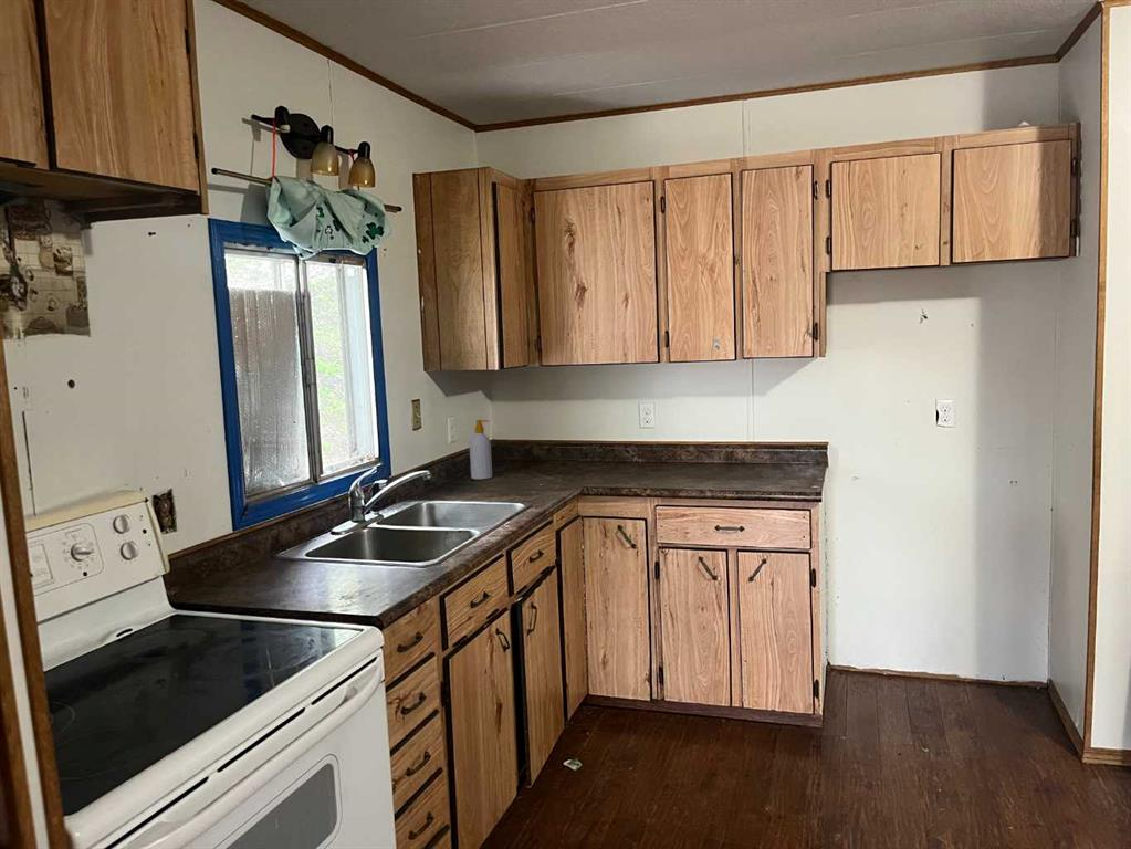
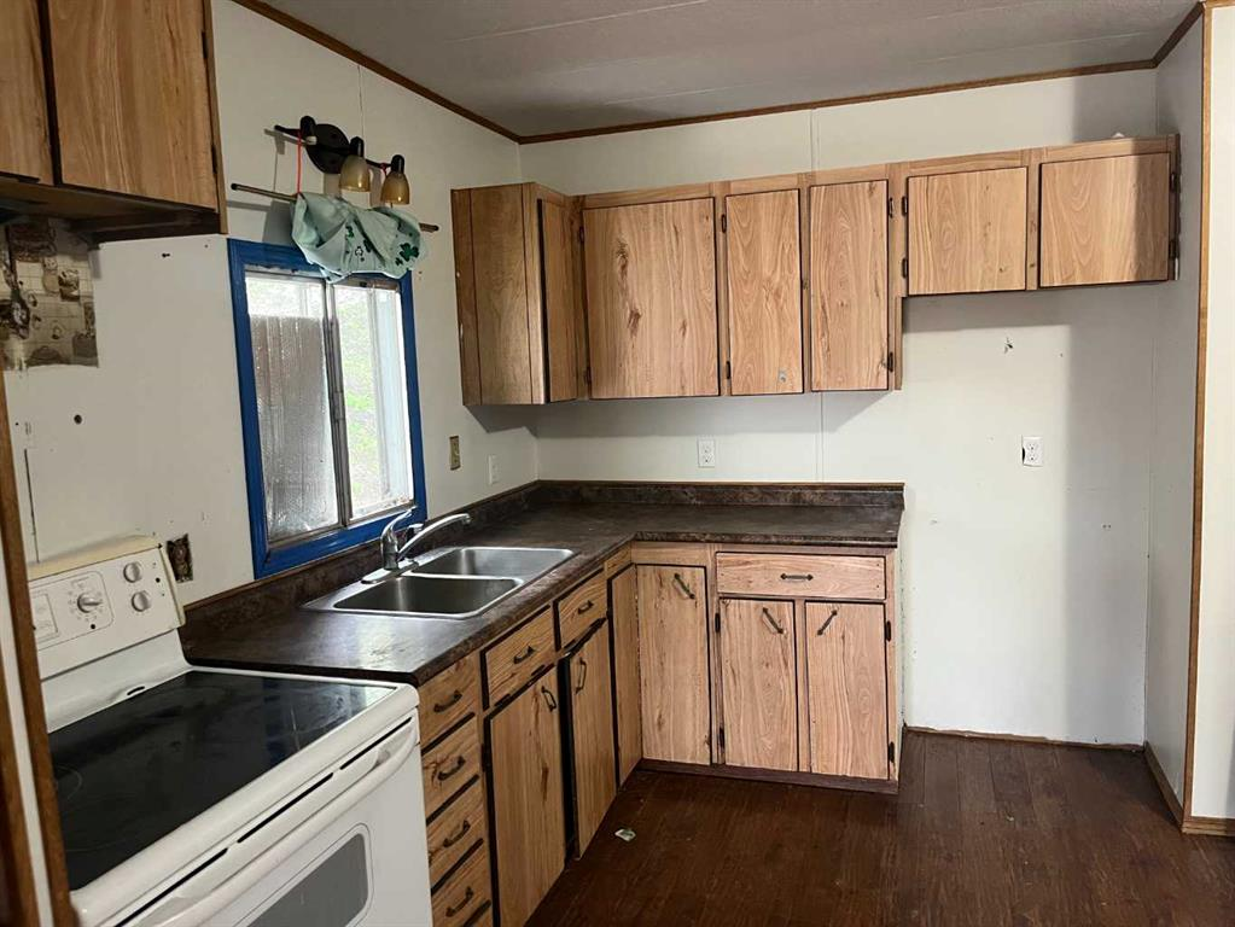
- soap bottle [469,419,493,481]
